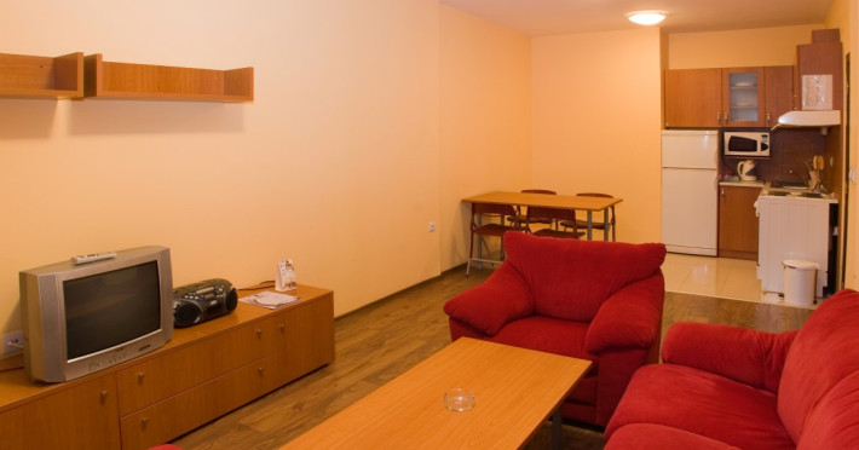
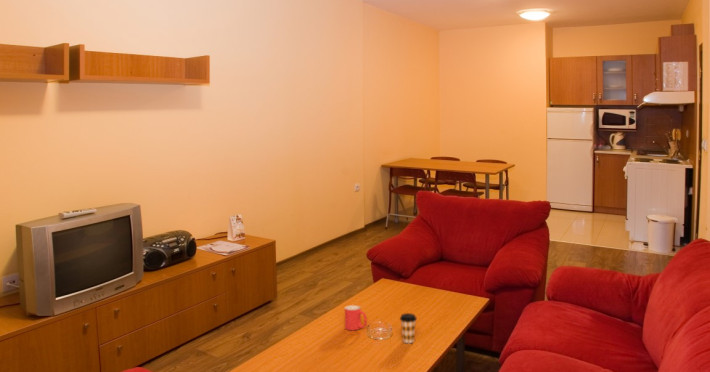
+ mug [344,304,368,331]
+ coffee cup [399,312,418,344]
